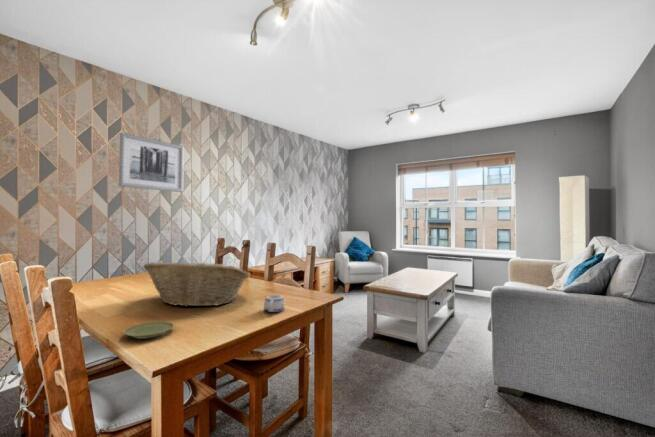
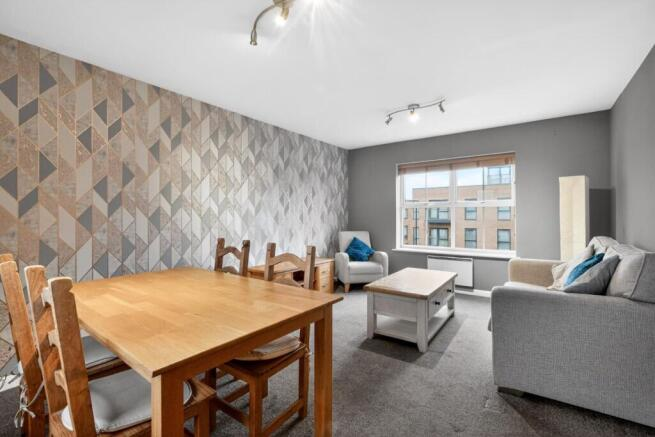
- mug [263,294,286,313]
- plate [122,320,175,340]
- fruit basket [142,261,251,308]
- wall art [118,132,185,193]
